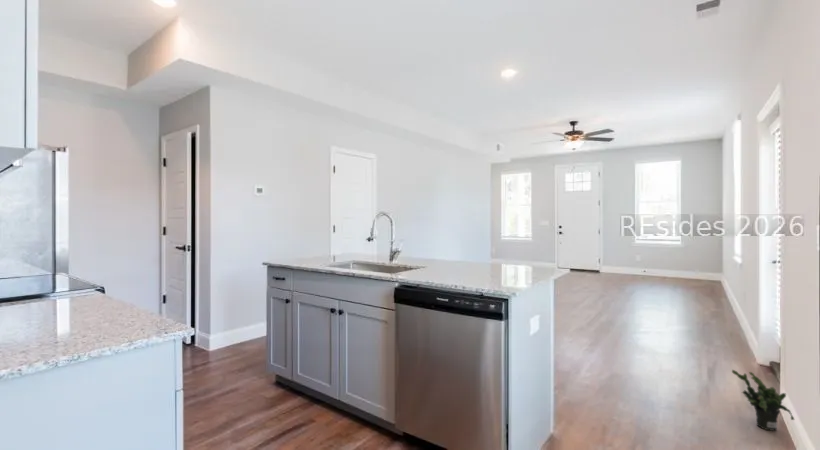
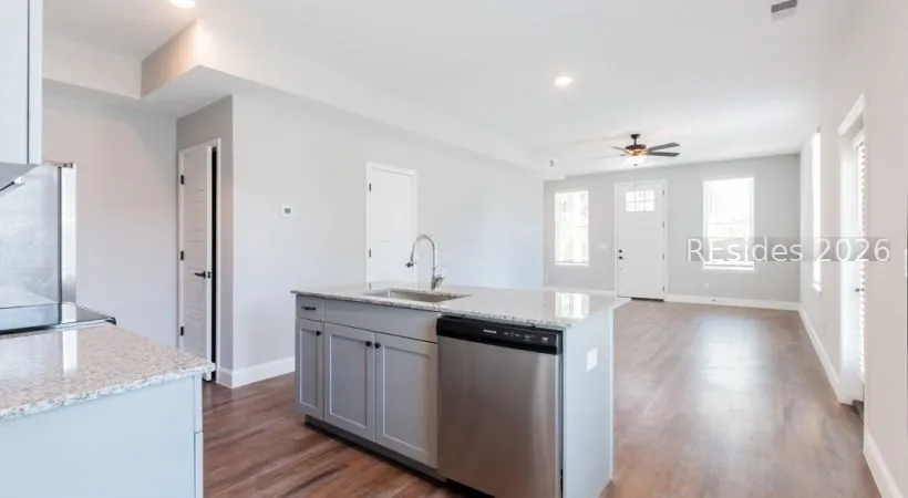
- potted plant [731,369,795,432]
